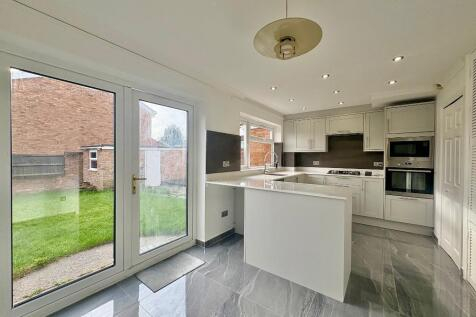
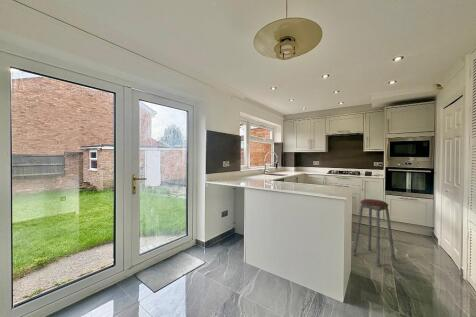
+ music stool [352,198,396,268]
